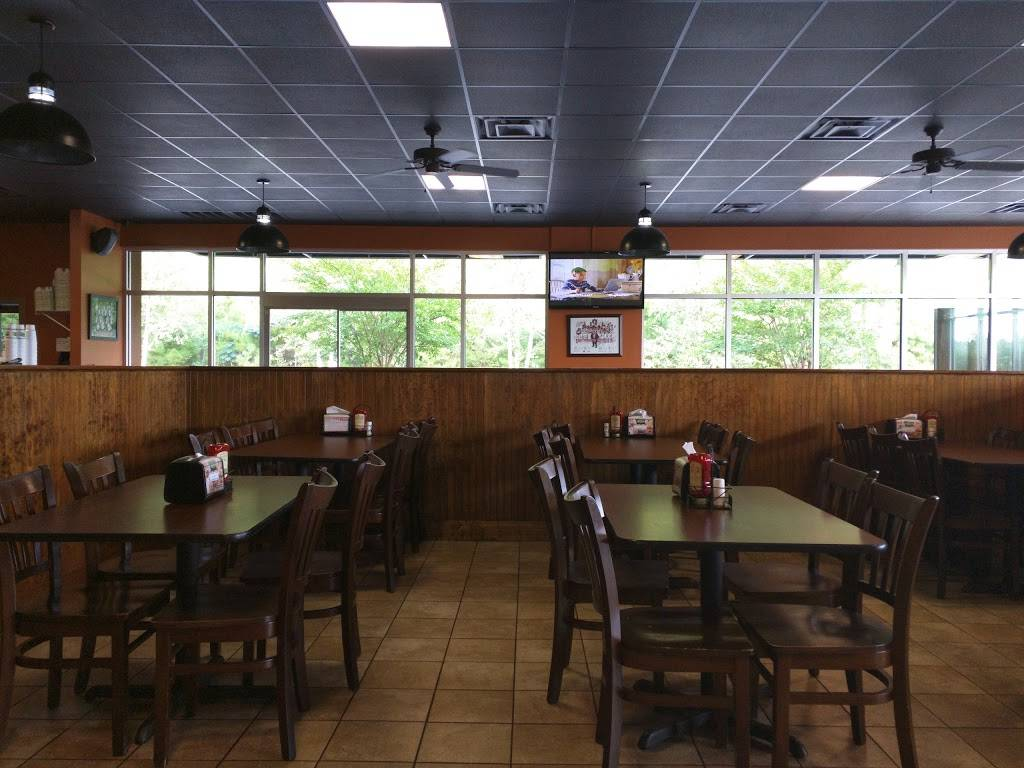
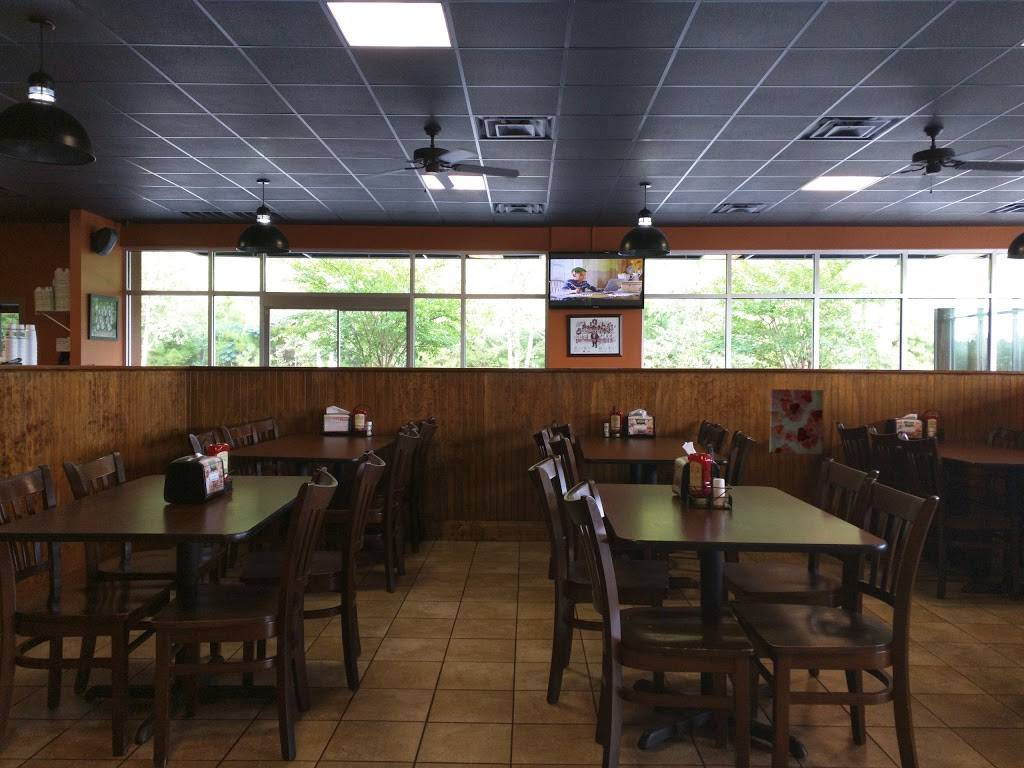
+ wall art [769,388,825,455]
